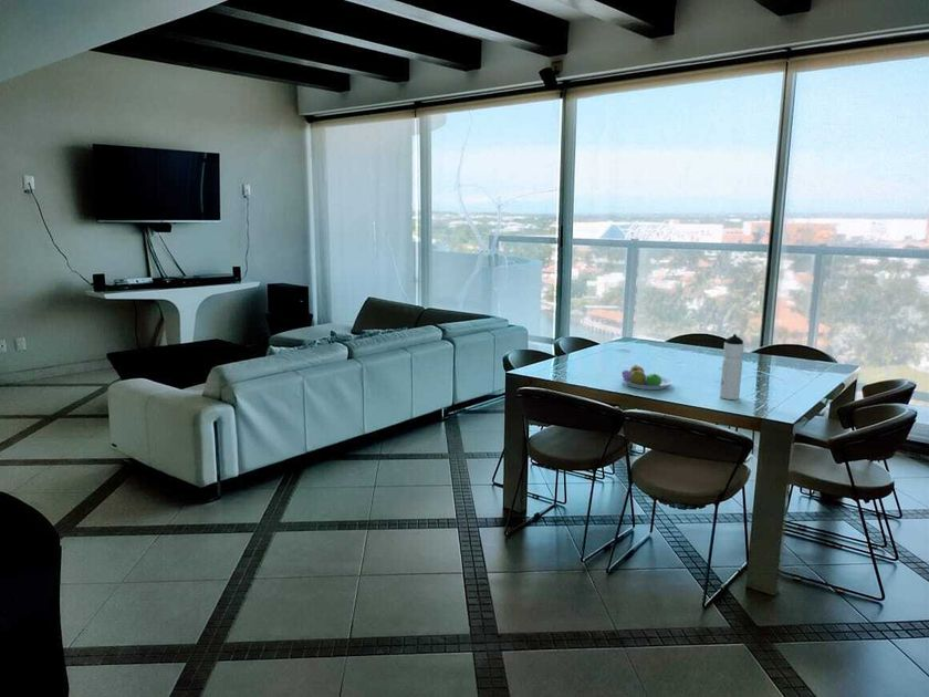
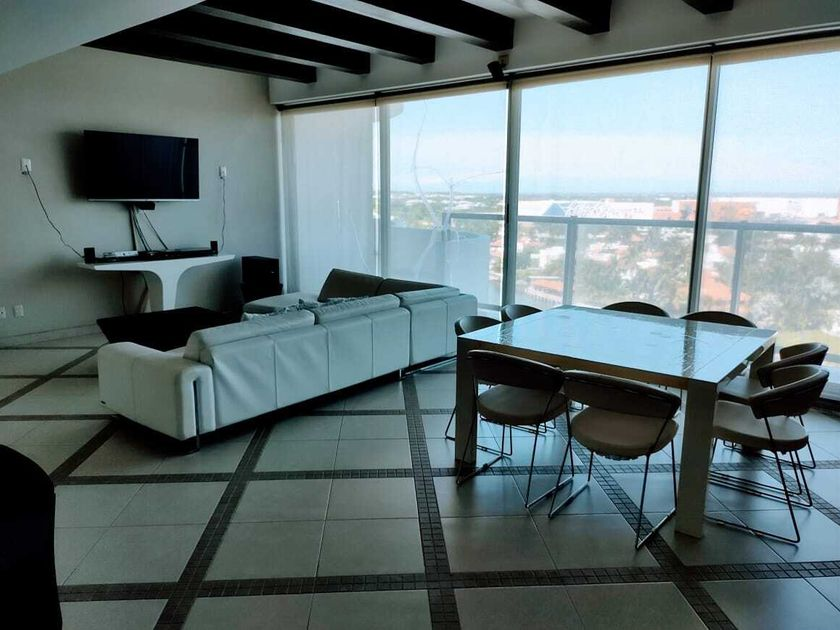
- fruit bowl [620,364,674,391]
- water bottle [719,333,745,400]
